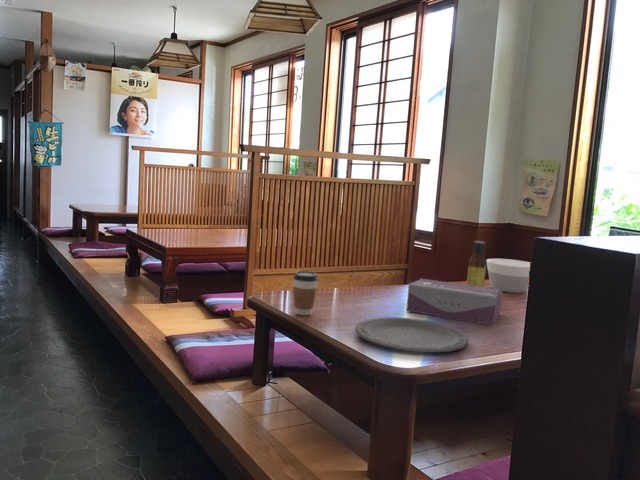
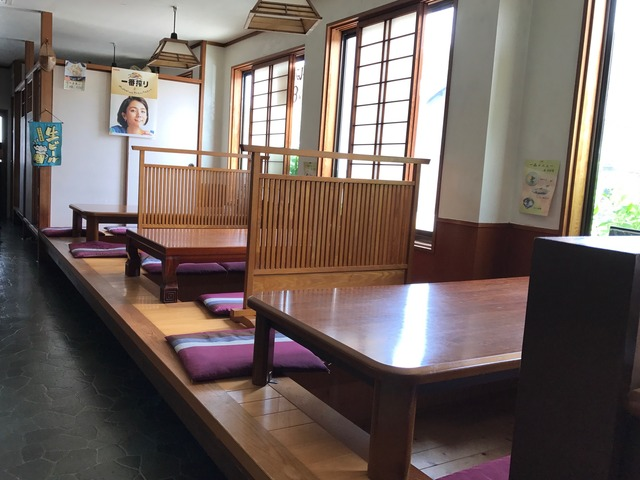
- tissue box [405,277,503,325]
- bowl [486,258,531,294]
- sauce bottle [466,240,487,287]
- coffee cup [292,270,319,316]
- plate [354,316,469,353]
